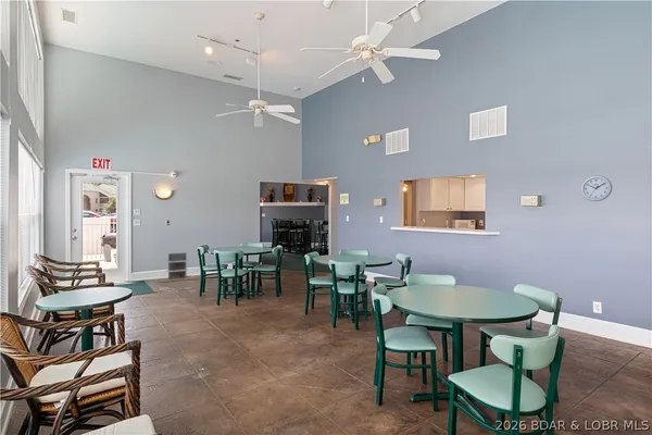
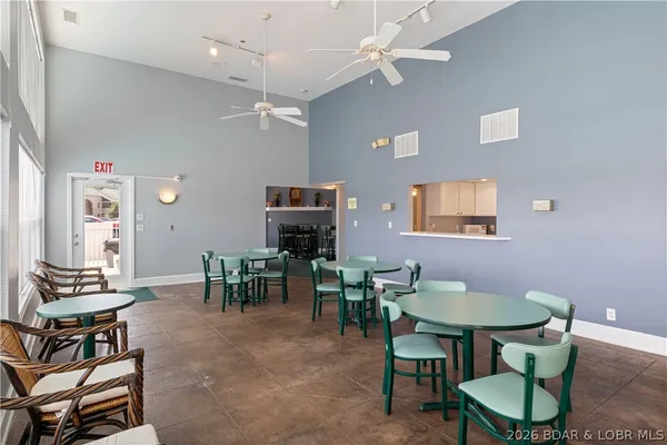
- wall clock [580,174,613,202]
- shelving unit [156,252,200,283]
